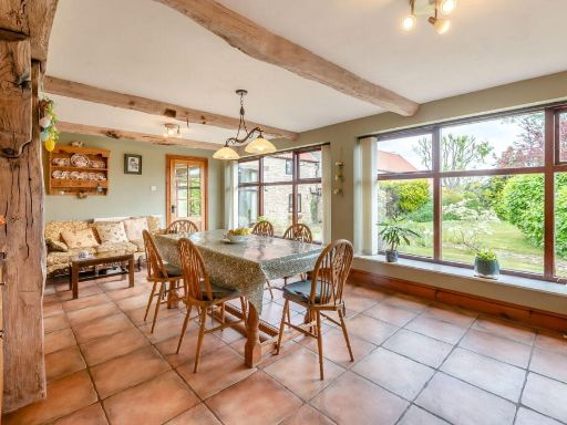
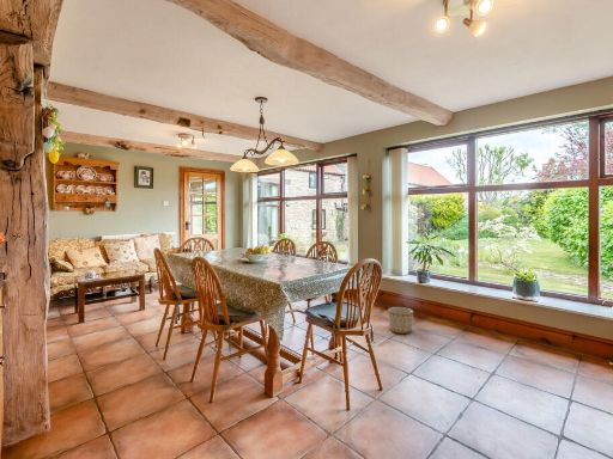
+ planter [387,306,414,335]
